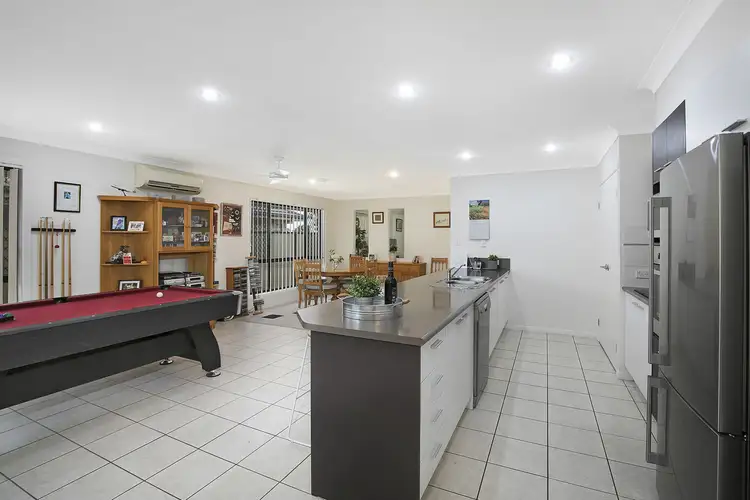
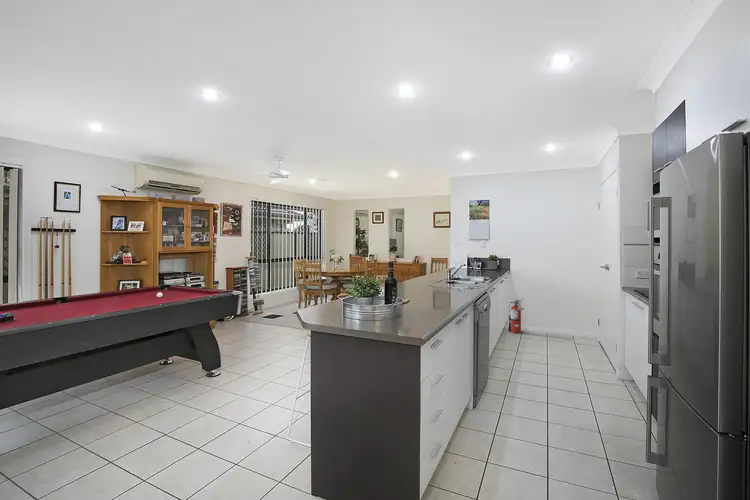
+ fire extinguisher [507,298,525,334]
